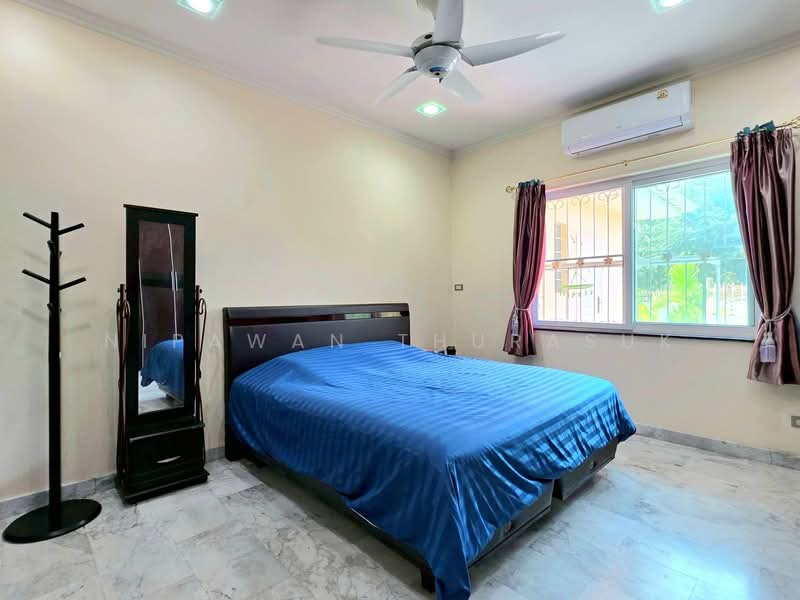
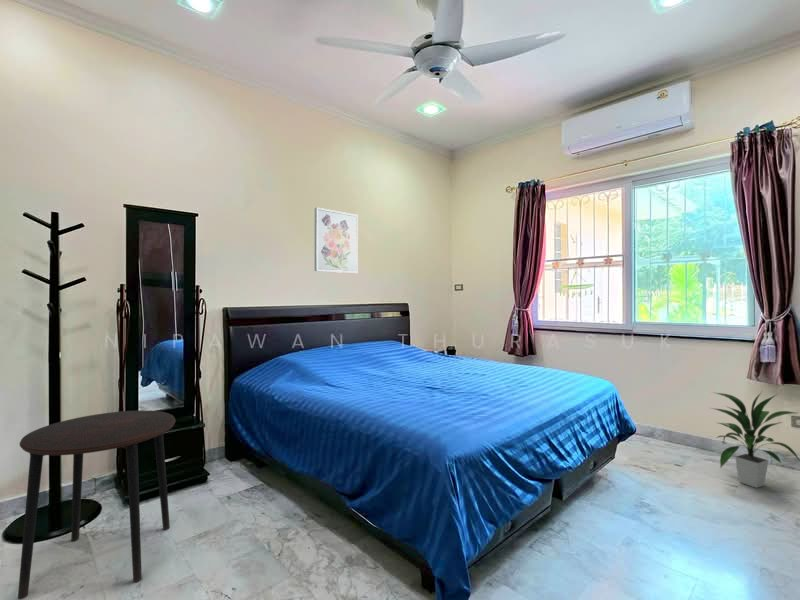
+ indoor plant [710,391,800,489]
+ side table [17,410,176,600]
+ wall art [314,207,359,274]
